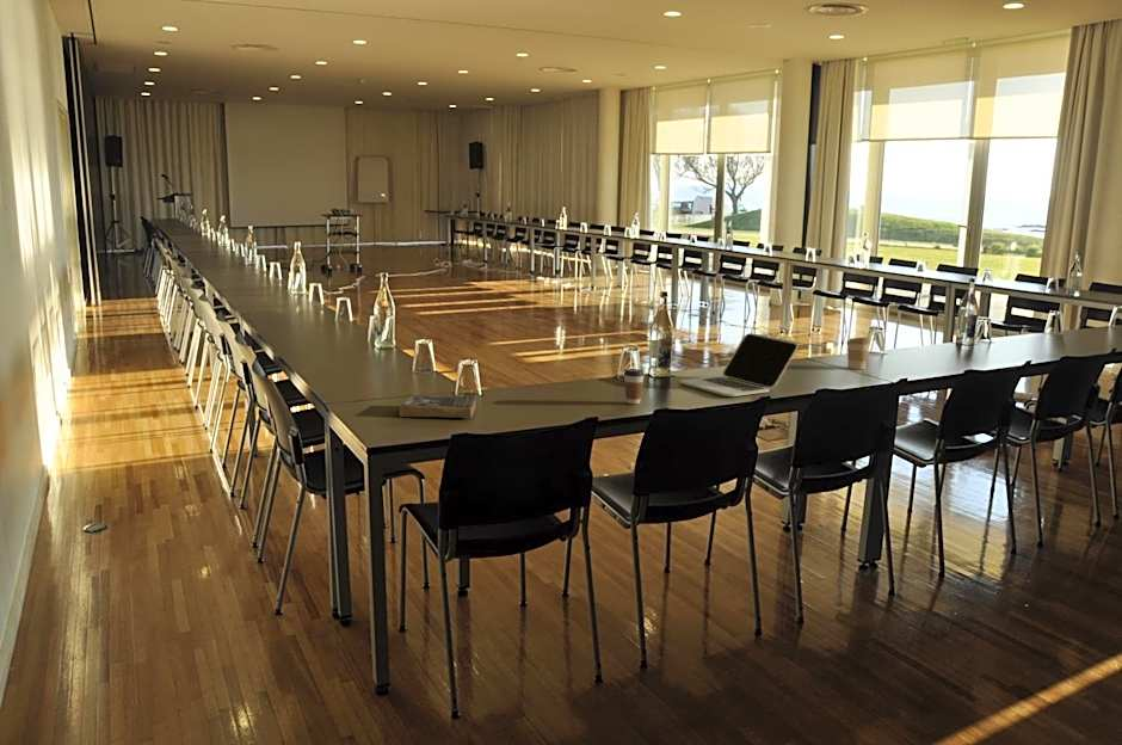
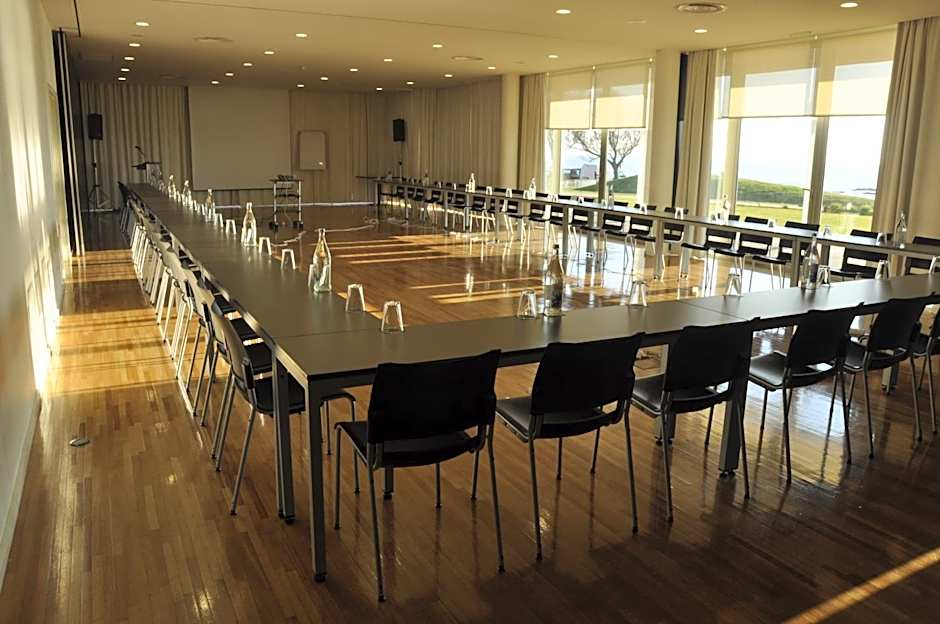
- book [399,395,477,419]
- laptop [679,332,800,398]
- coffee cup [845,337,871,370]
- coffee cup [623,368,646,405]
